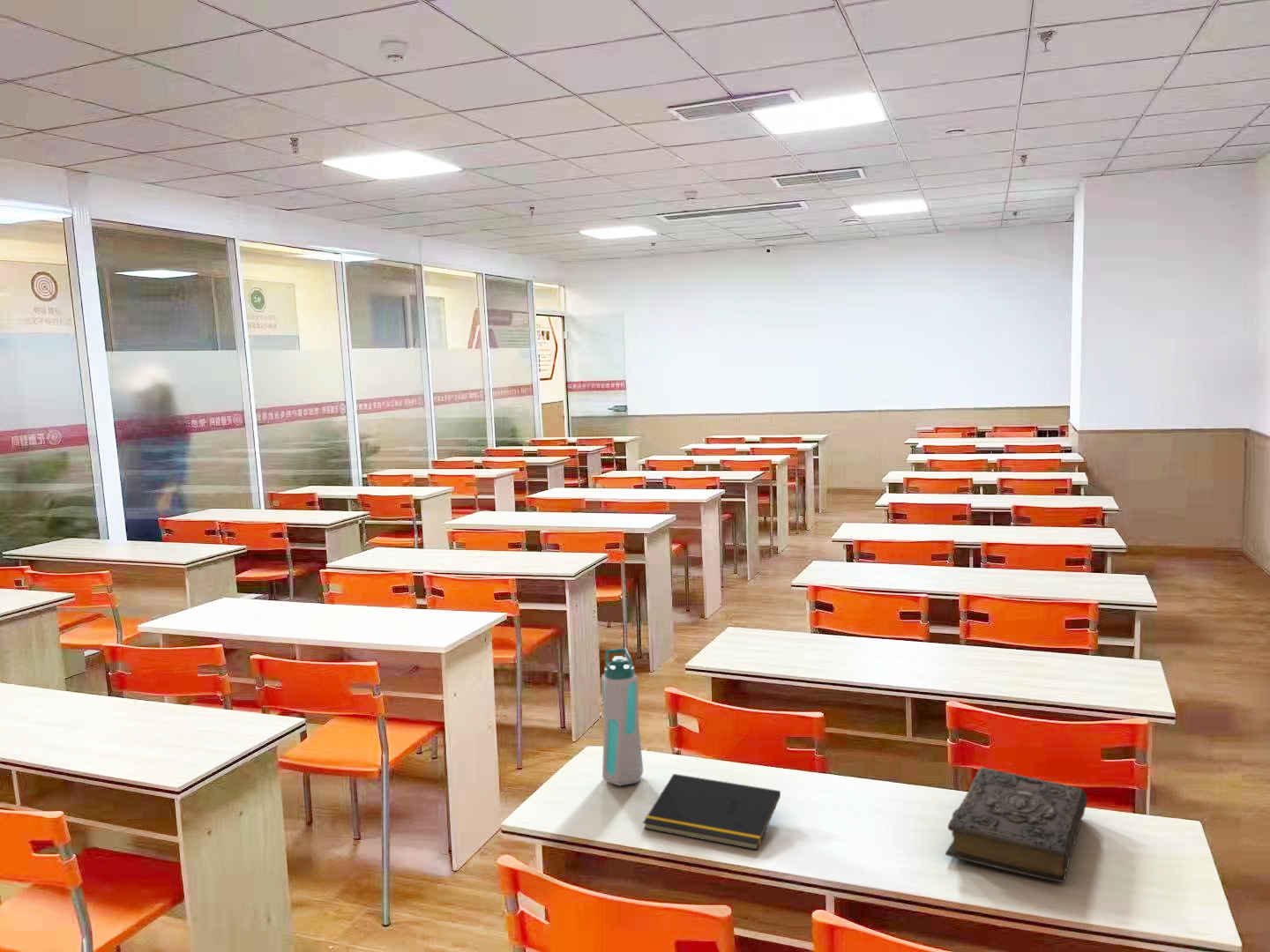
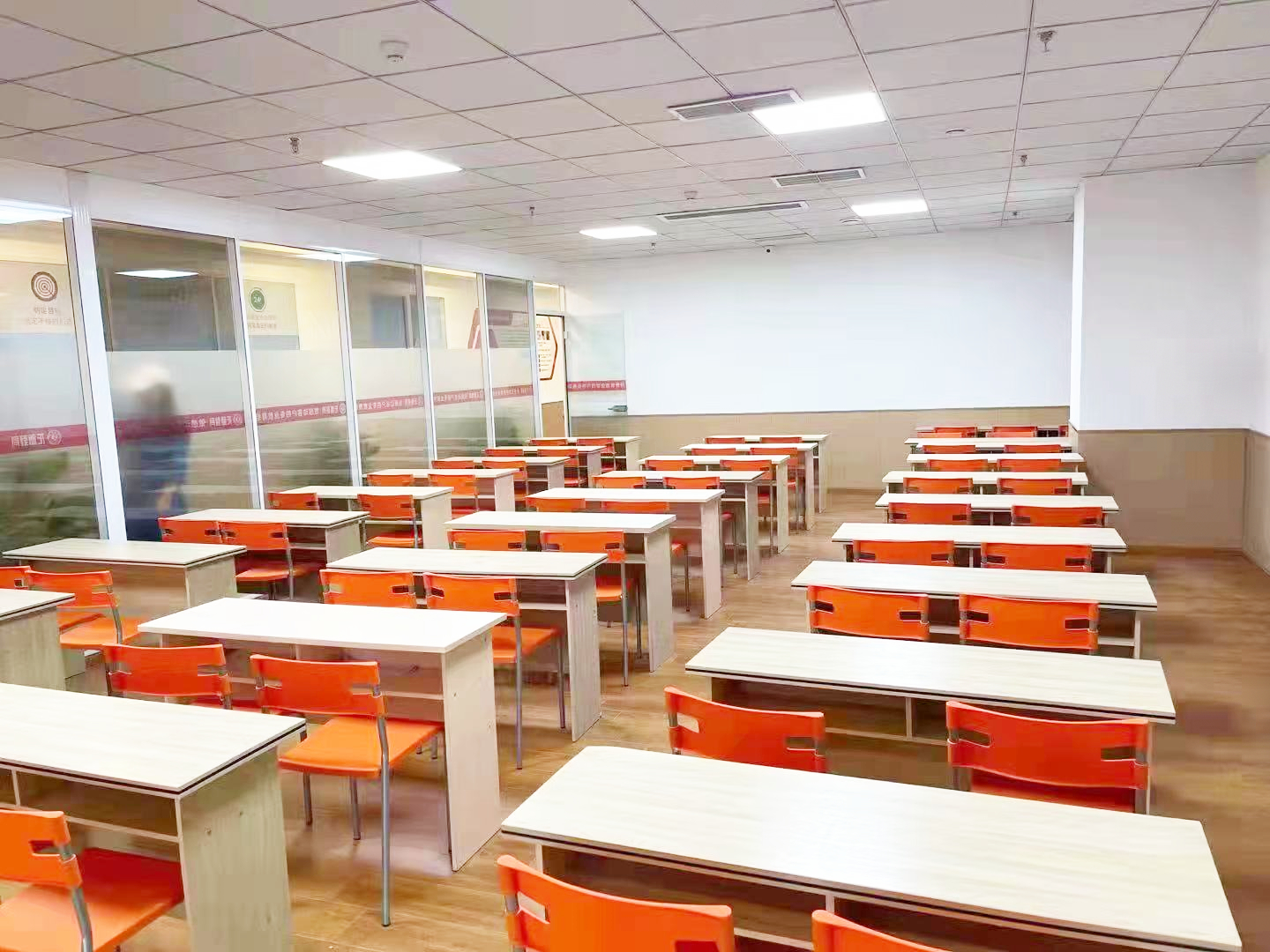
- notepad [642,773,781,851]
- book [945,766,1088,883]
- water bottle [601,648,644,787]
